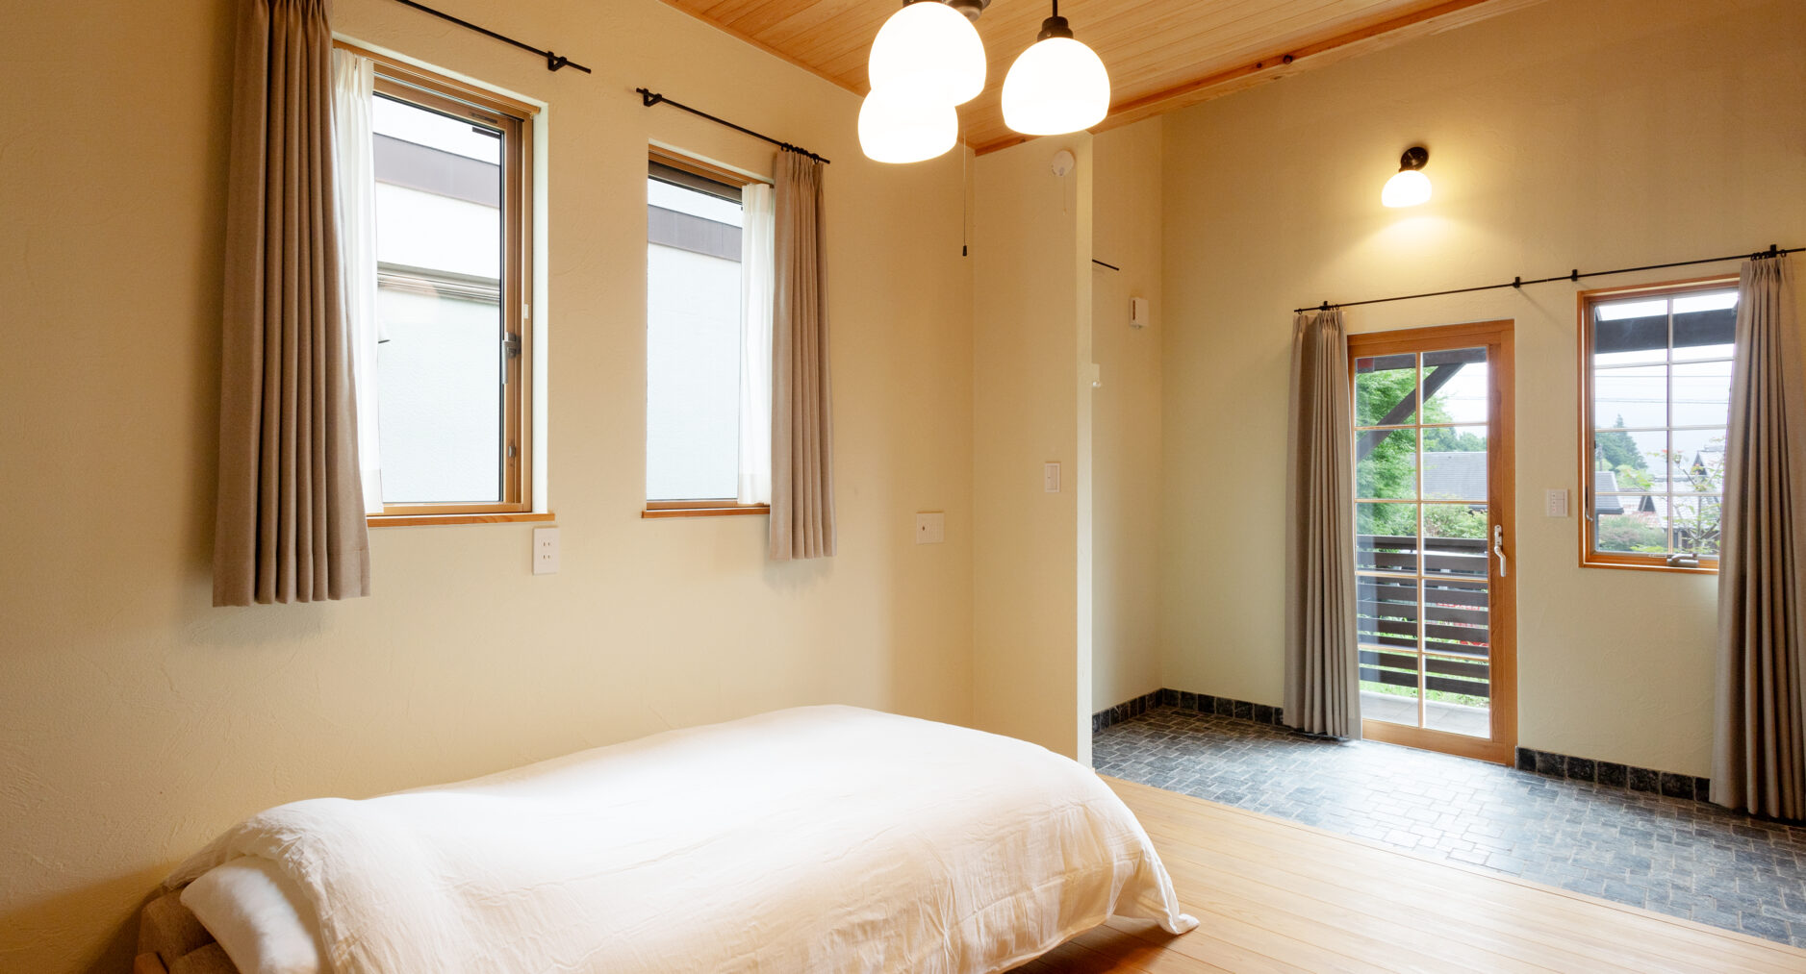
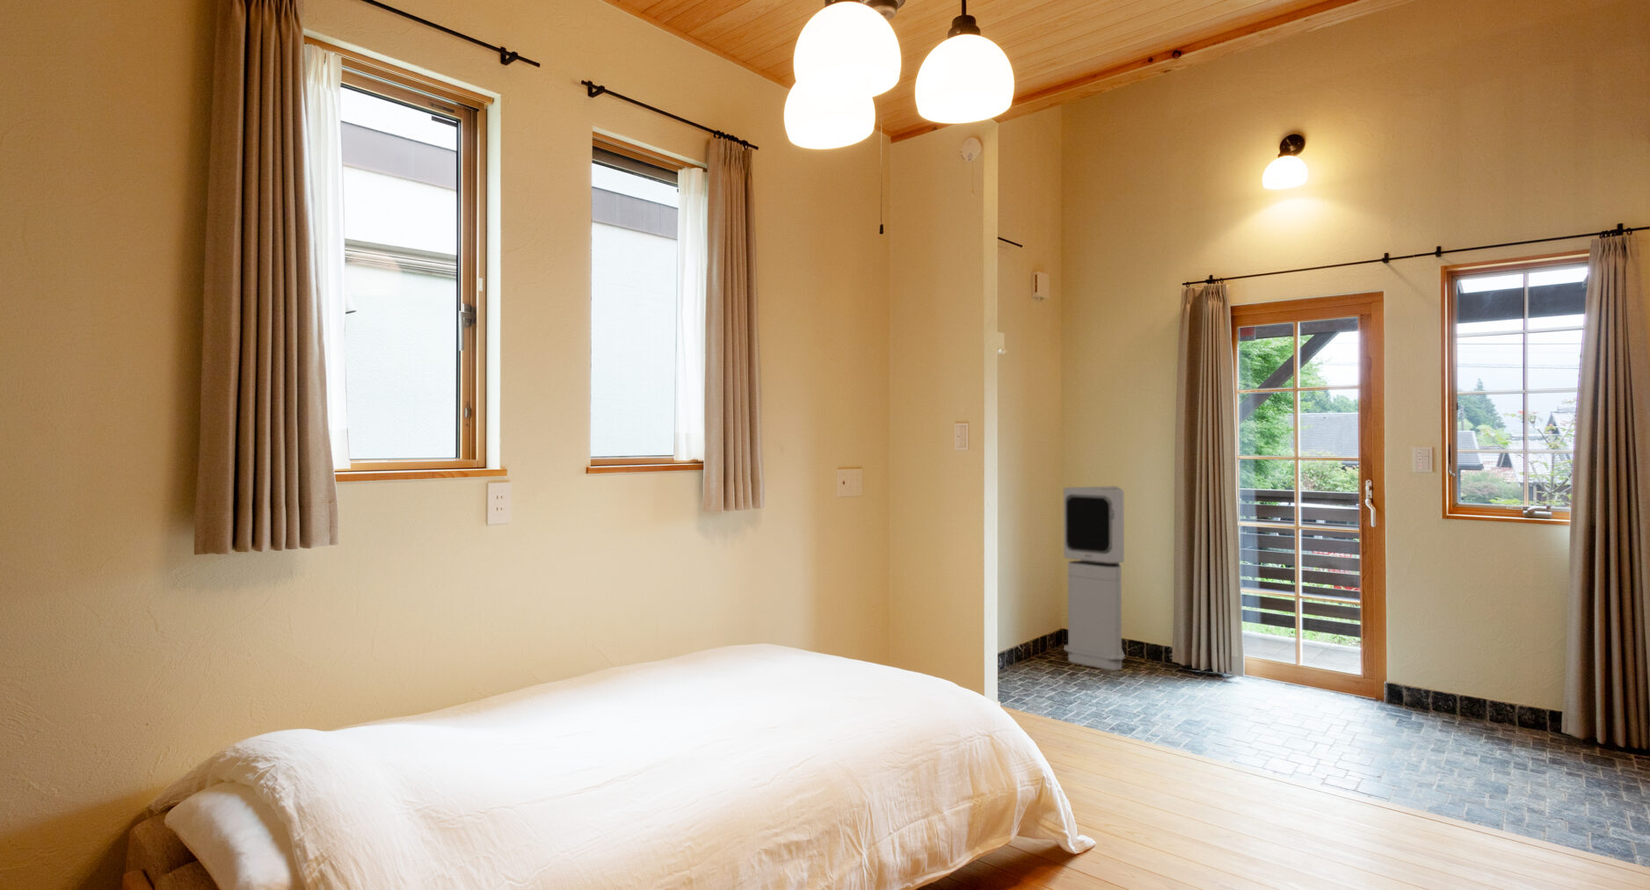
+ air purifier [1062,484,1125,671]
